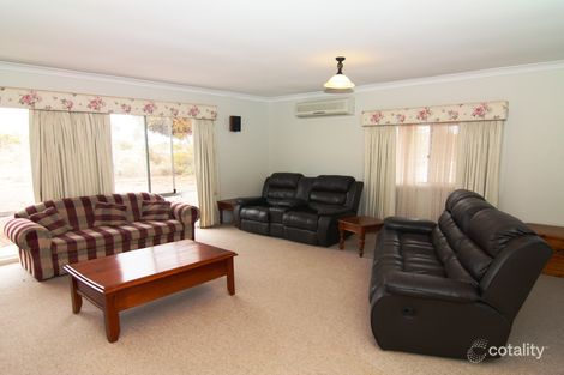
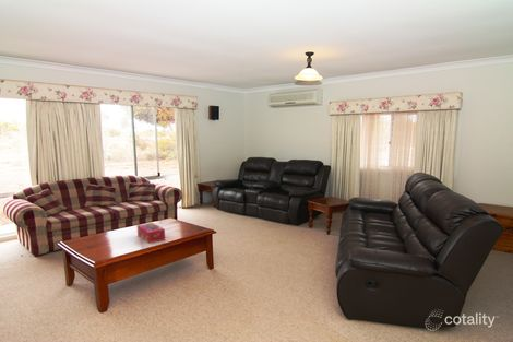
+ tissue box [136,222,166,245]
